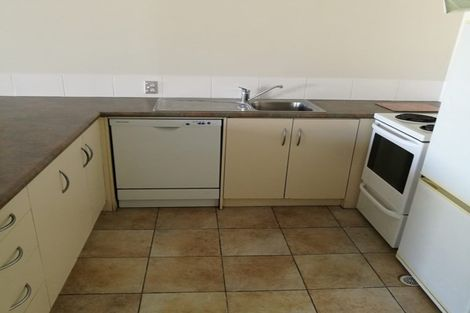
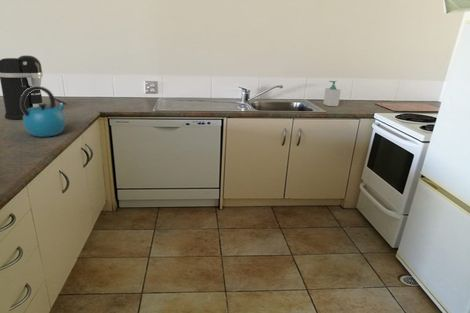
+ kettle [20,85,68,138]
+ soap bottle [323,80,342,107]
+ coffee maker [0,54,44,120]
